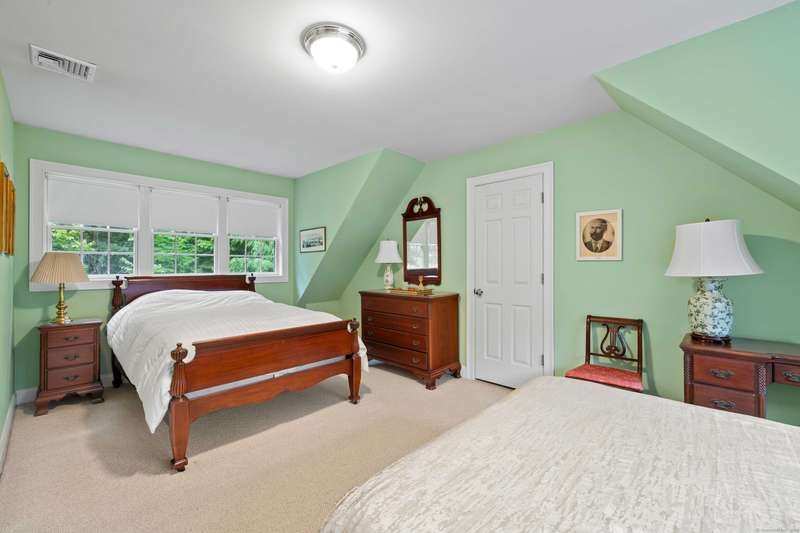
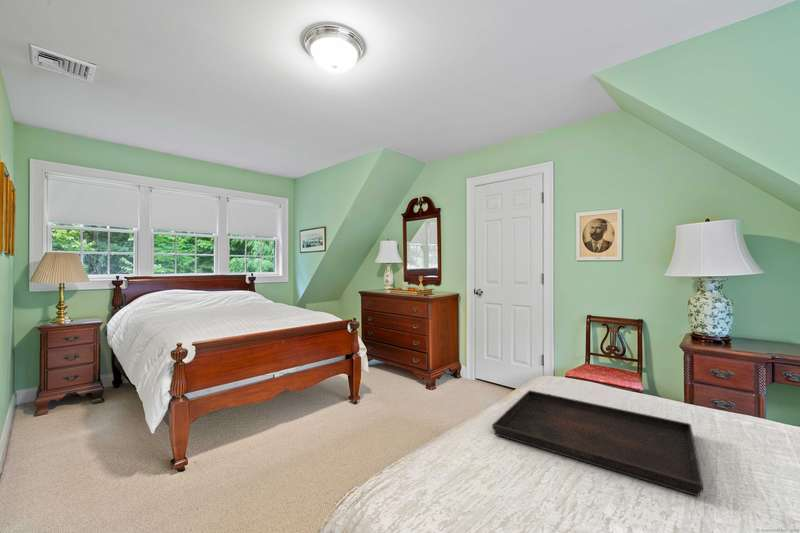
+ serving tray [491,389,704,497]
